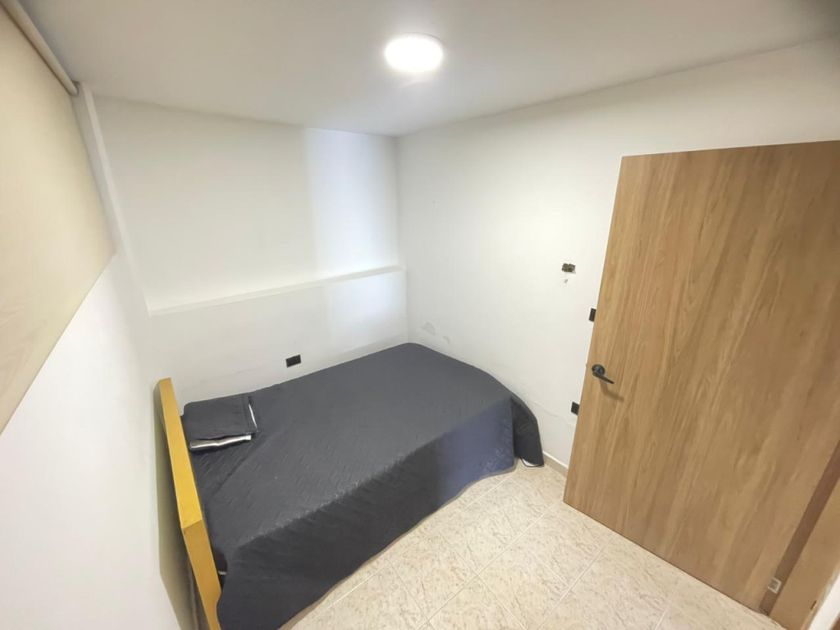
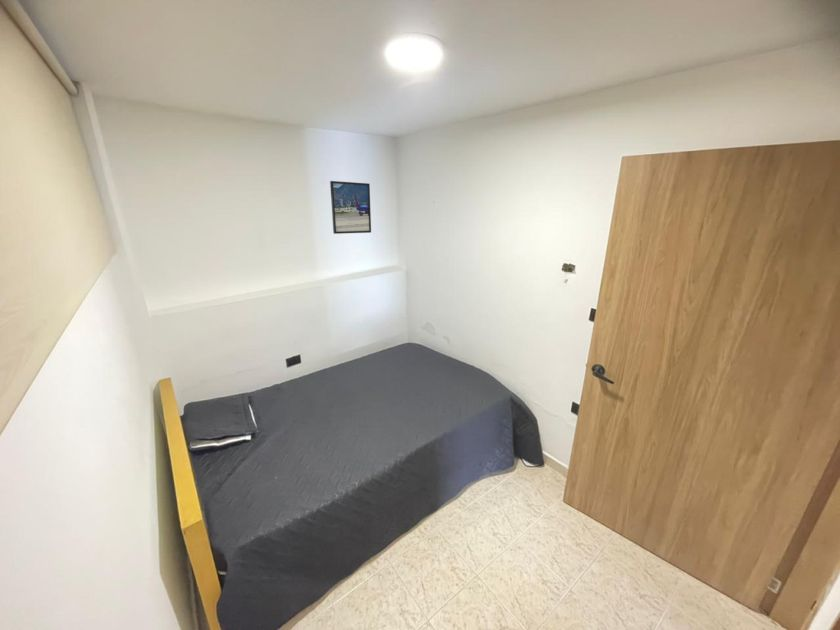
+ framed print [329,180,372,235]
